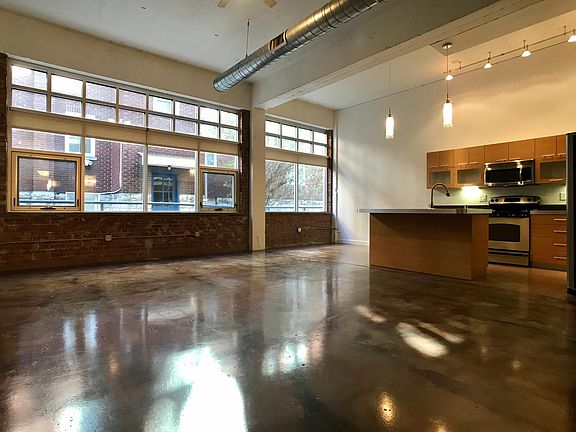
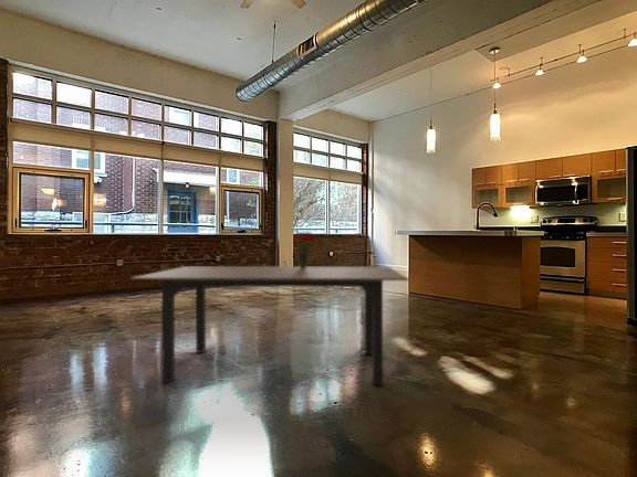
+ dining table [129,265,410,386]
+ bouquet [294,231,318,268]
